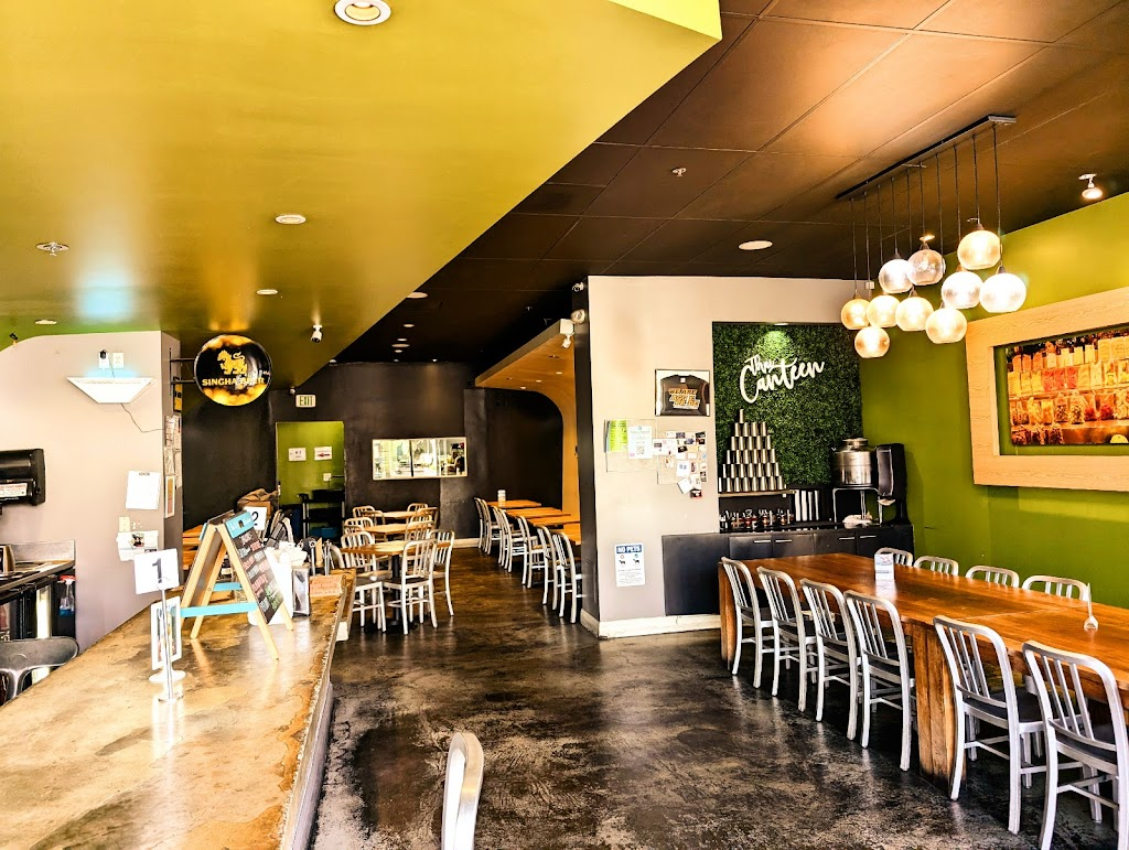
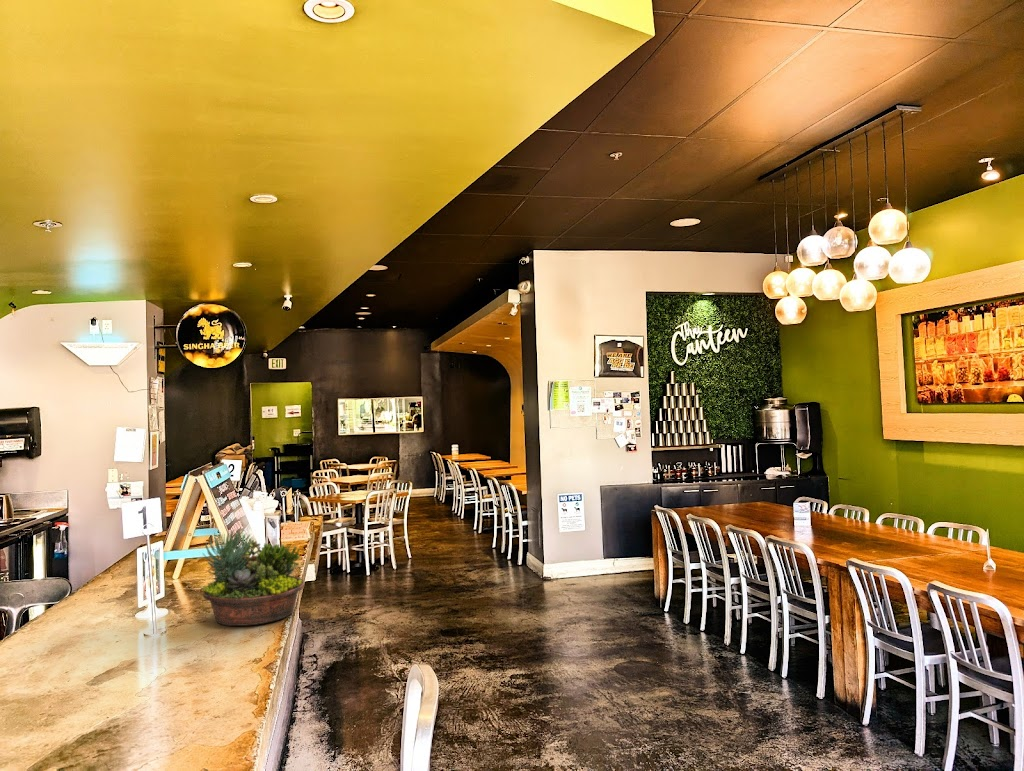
+ succulent planter [201,528,306,627]
